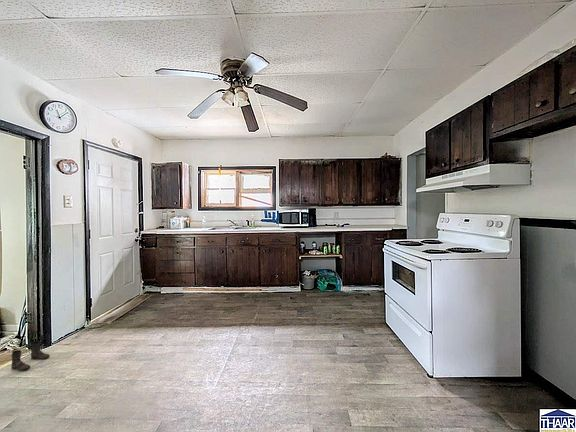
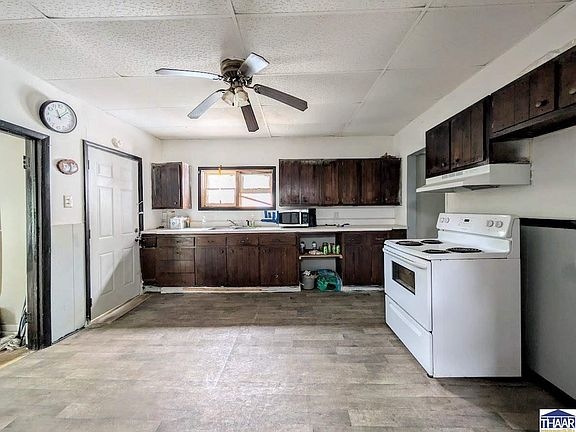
- boots [10,340,51,372]
